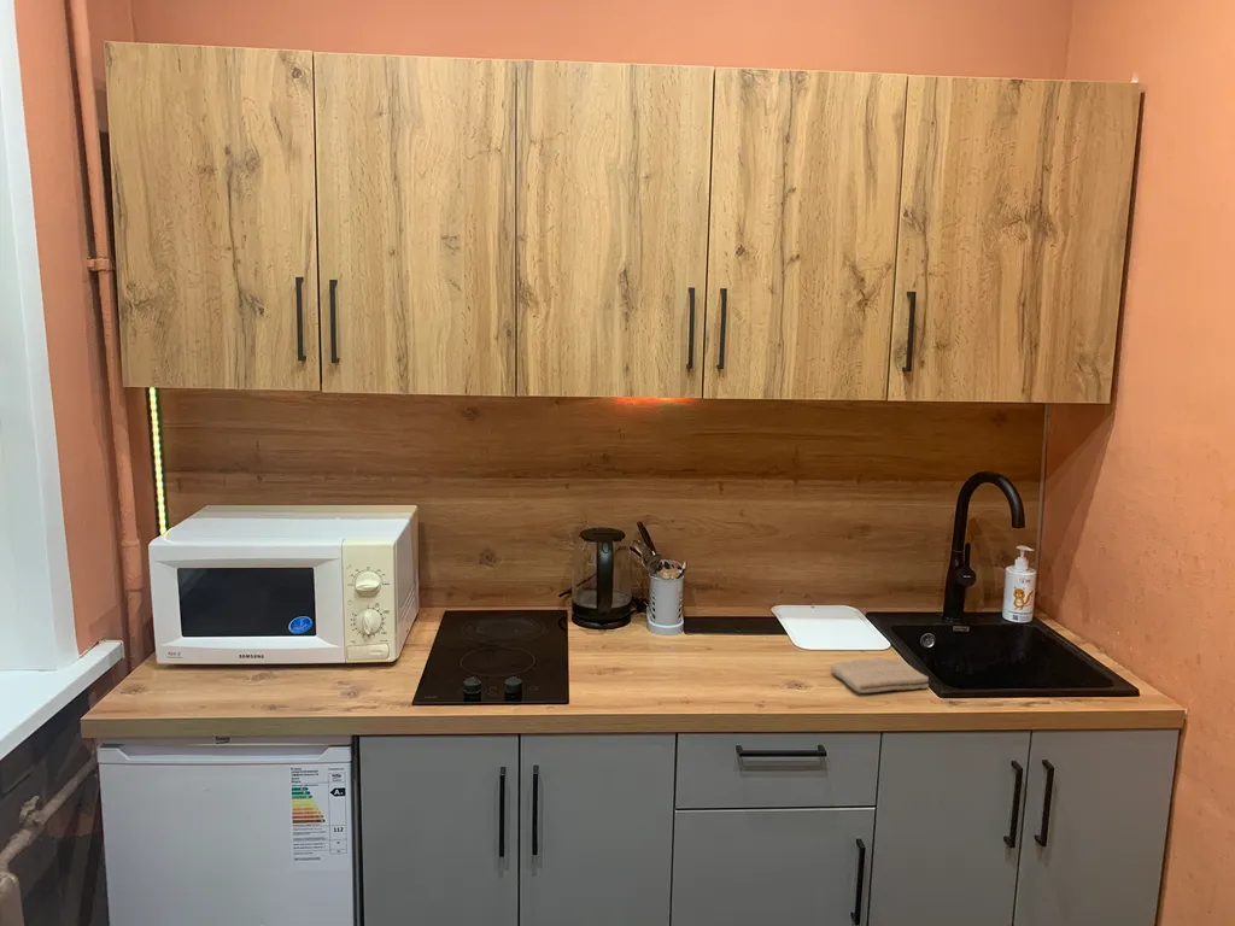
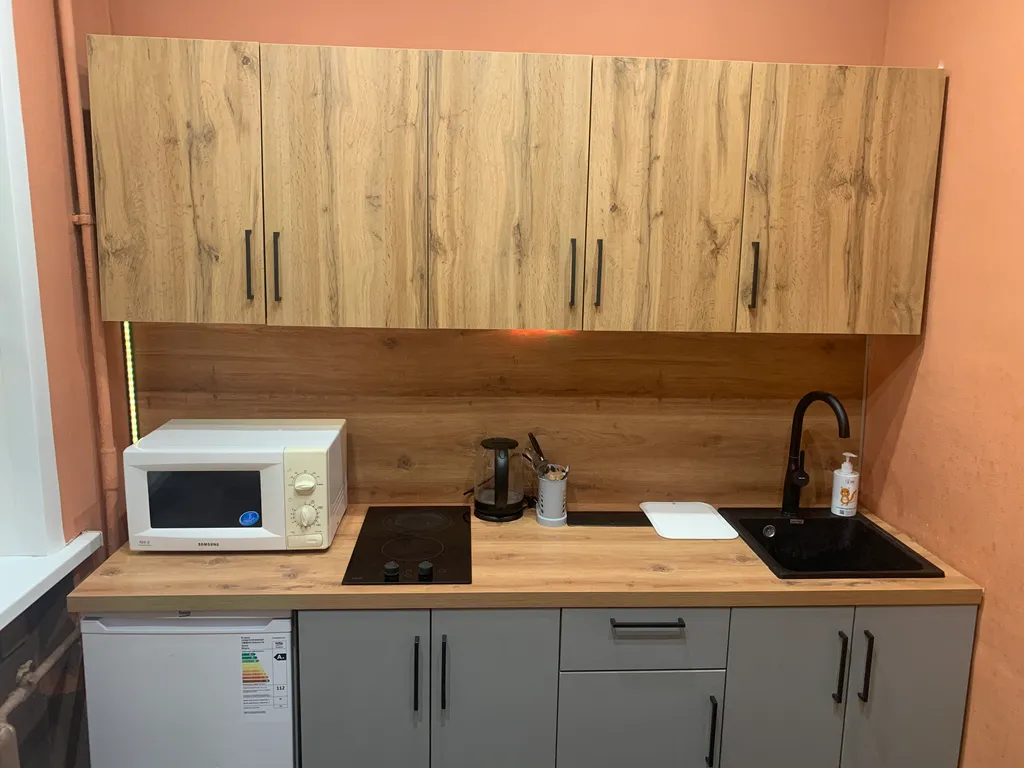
- washcloth [830,657,930,694]
